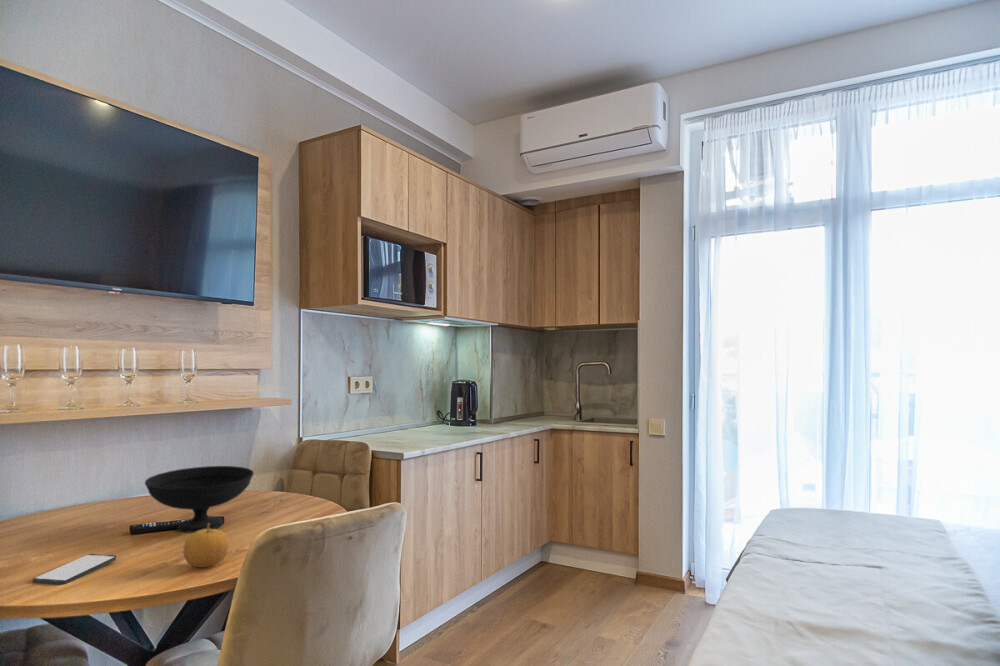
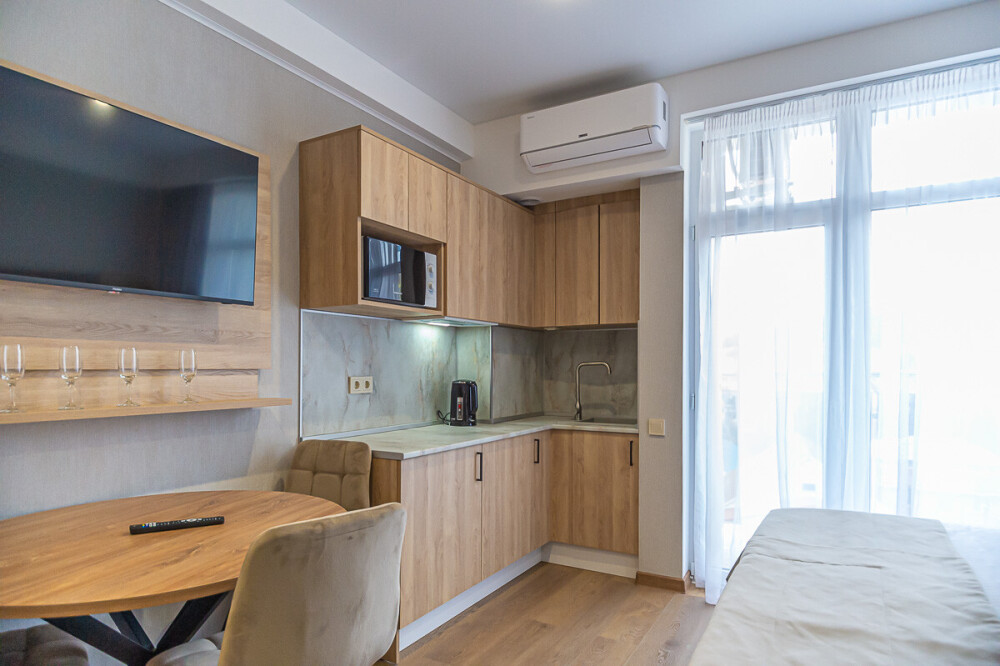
- smartphone [32,553,117,586]
- bowl [144,465,255,534]
- fruit [183,523,230,568]
